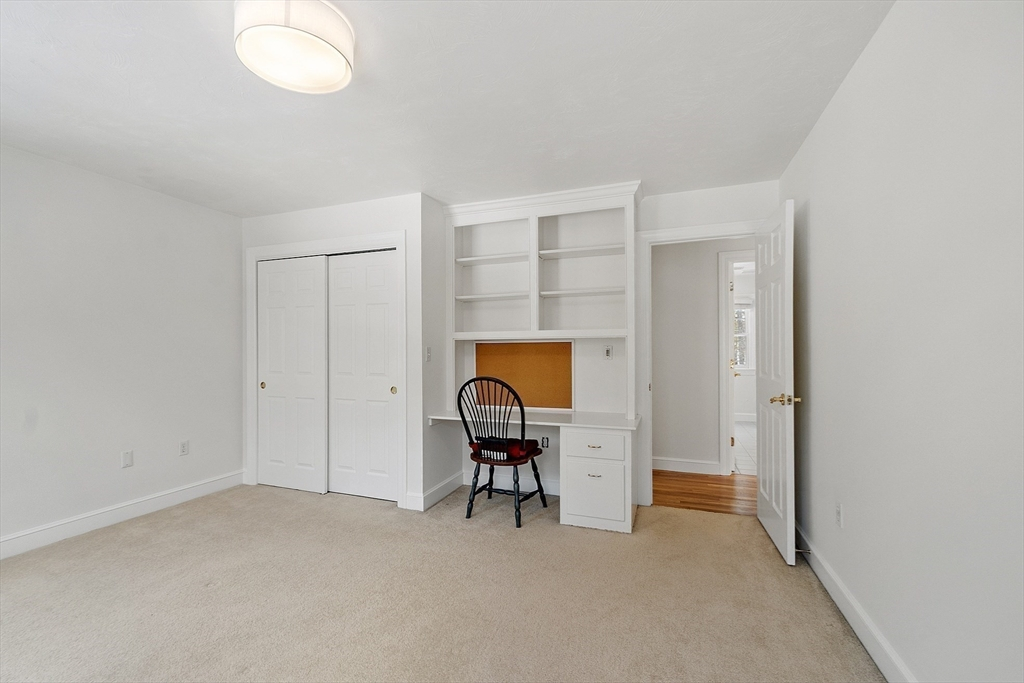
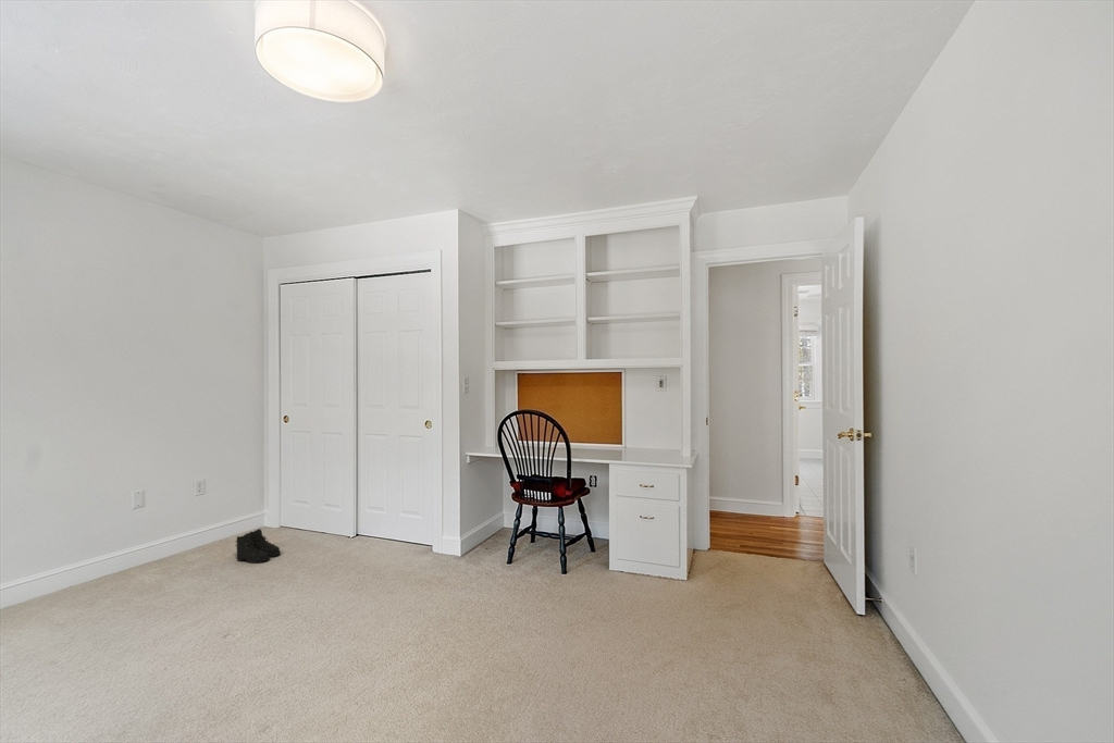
+ boots [235,528,282,565]
